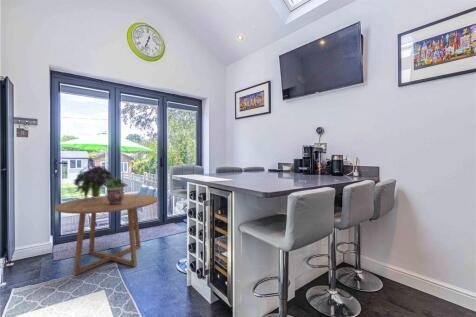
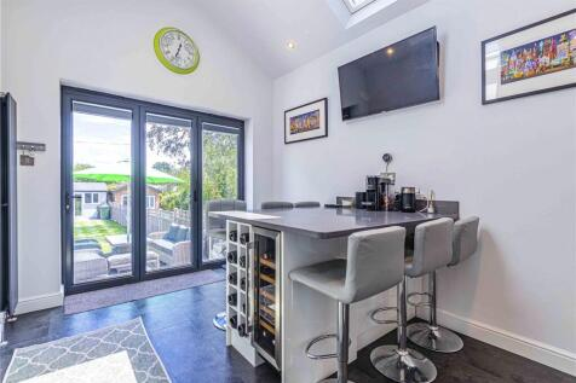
- potted plant [103,175,129,204]
- dining table [53,193,159,276]
- bouquet [72,164,114,198]
